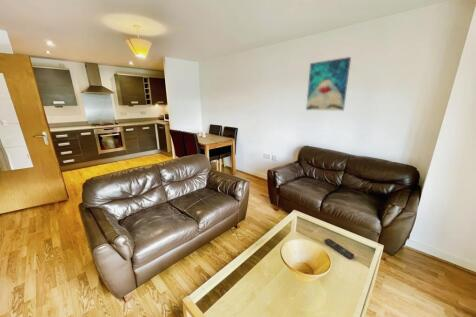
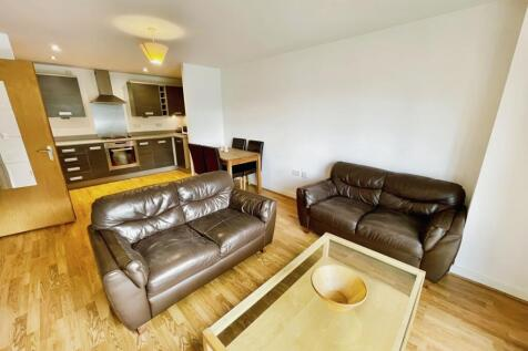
- wall art [305,56,352,112]
- remote control [324,238,355,260]
